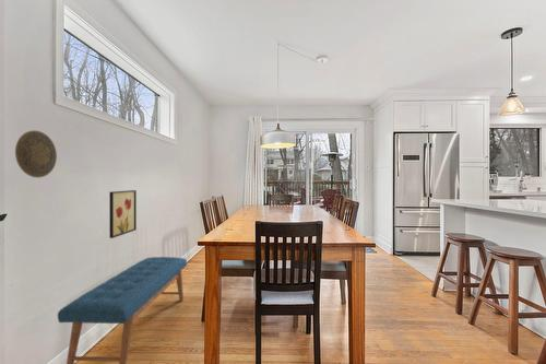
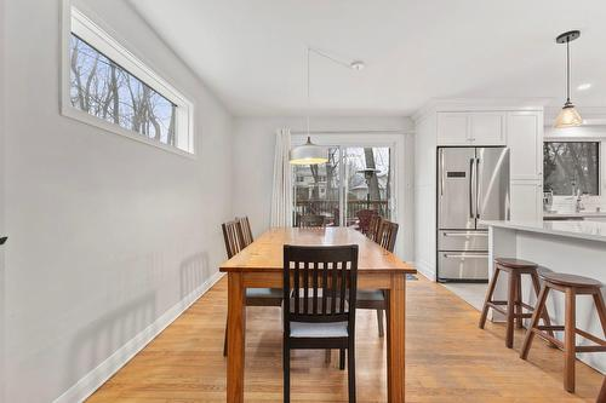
- wall art [108,189,138,239]
- decorative plate [14,129,58,179]
- bench [57,256,188,364]
